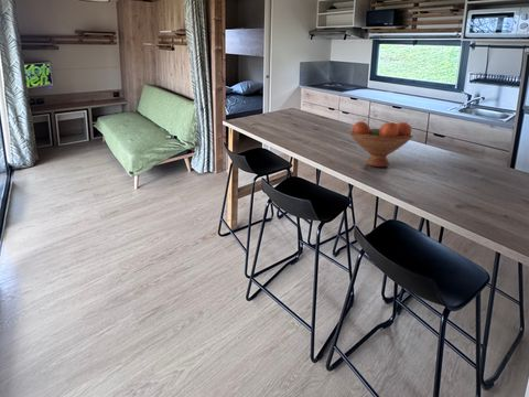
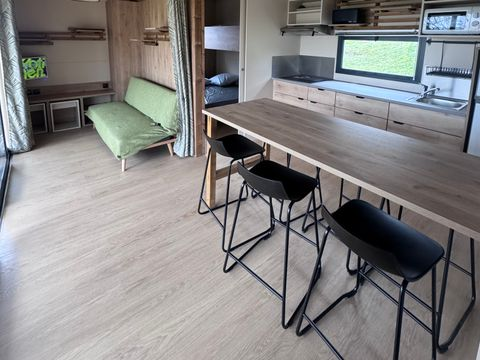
- fruit bowl [348,120,414,168]
